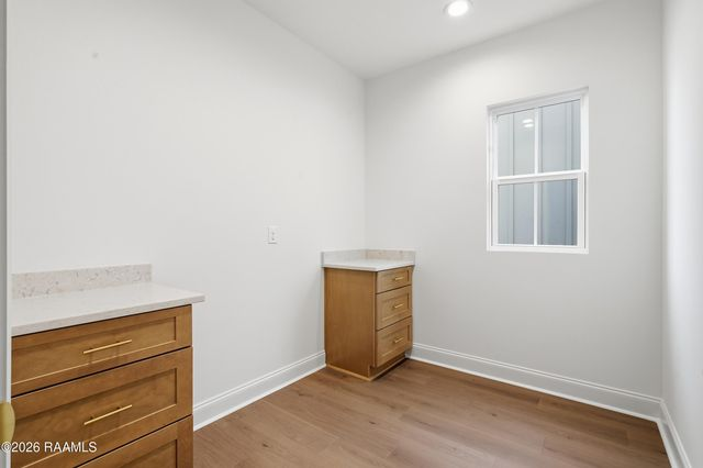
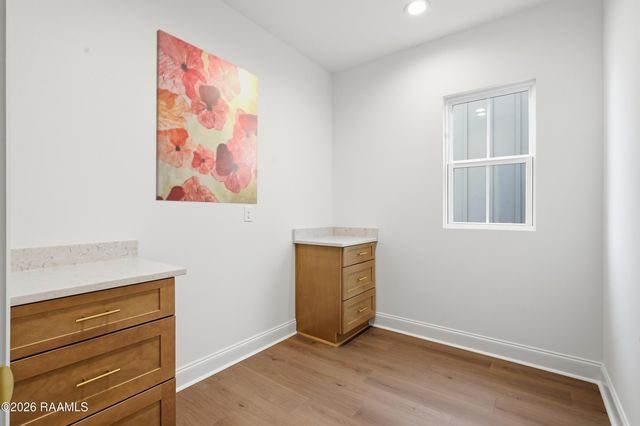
+ wall art [155,28,259,205]
